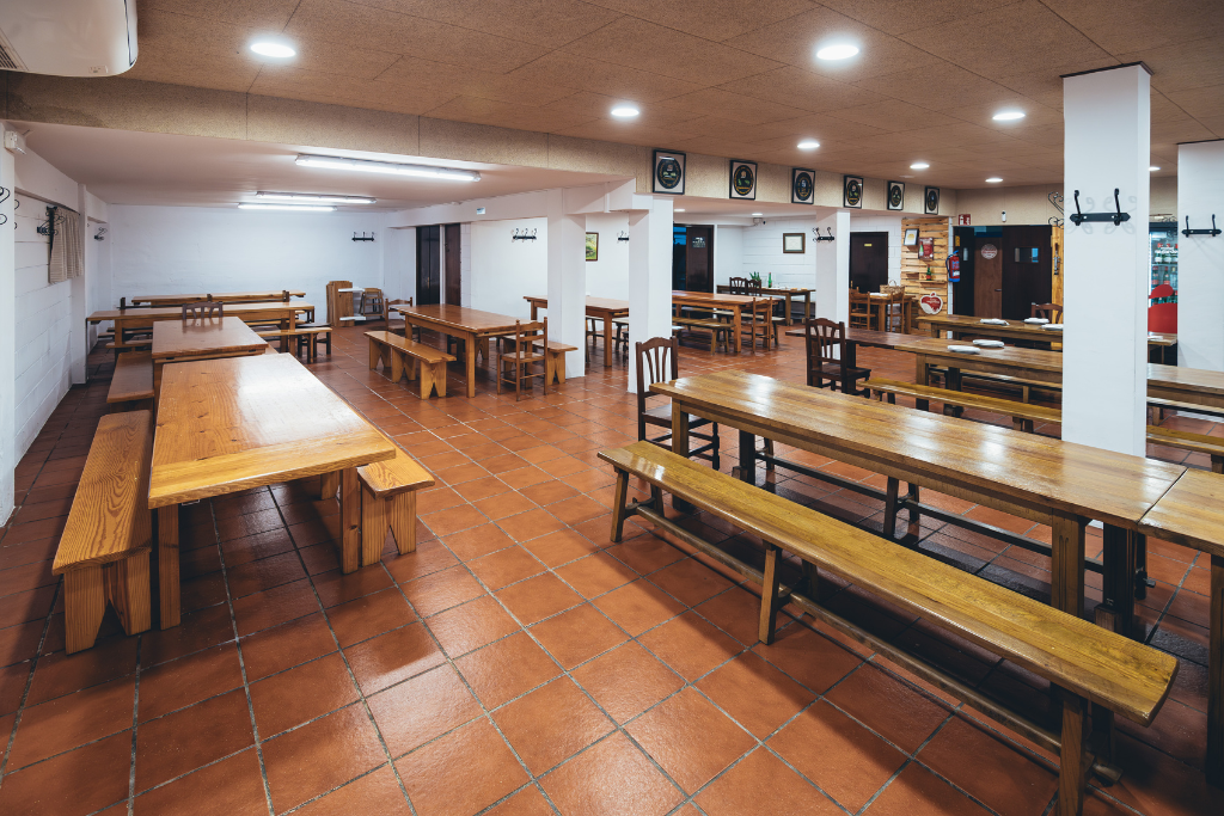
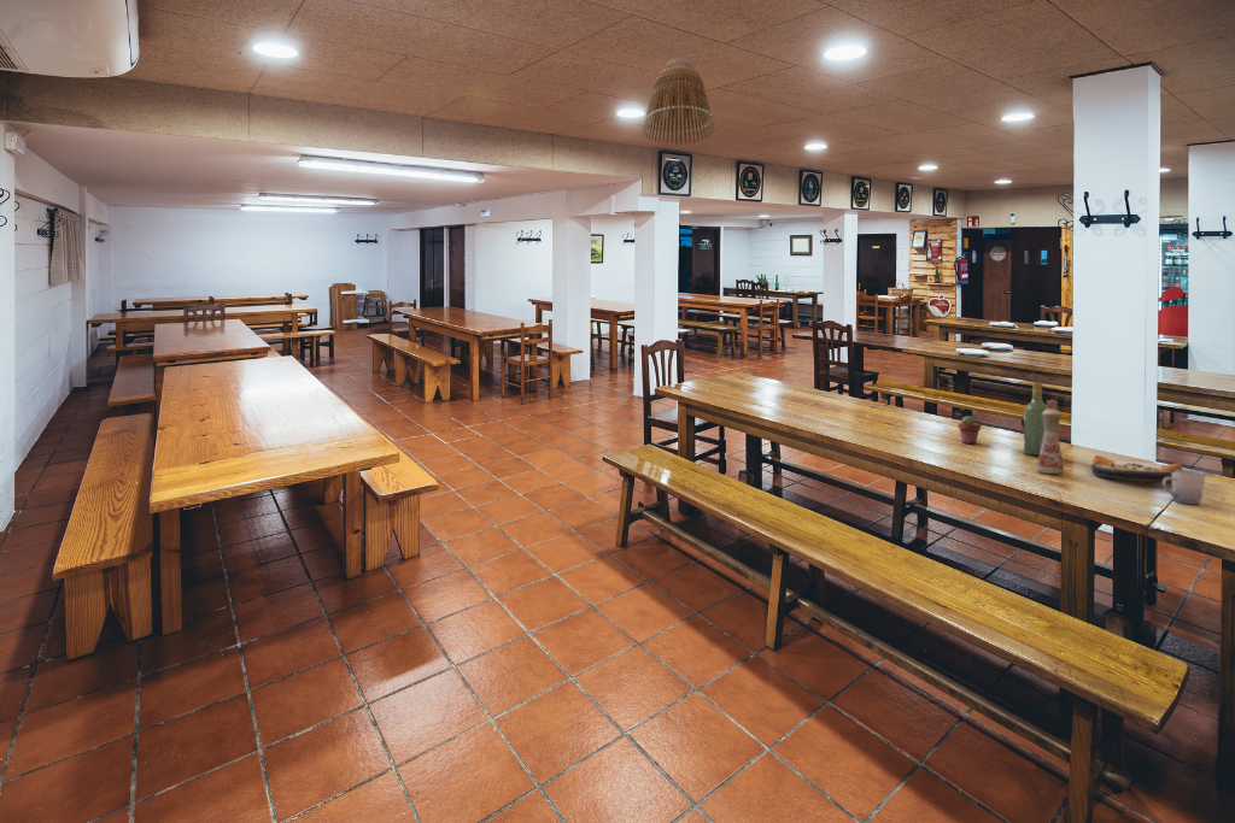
+ plate [1089,454,1184,483]
+ potted succulent [956,415,982,445]
+ cup [1161,469,1207,505]
+ lamp shade [642,58,716,146]
+ bottle [1035,398,1065,475]
+ wine bottle [1023,381,1047,457]
